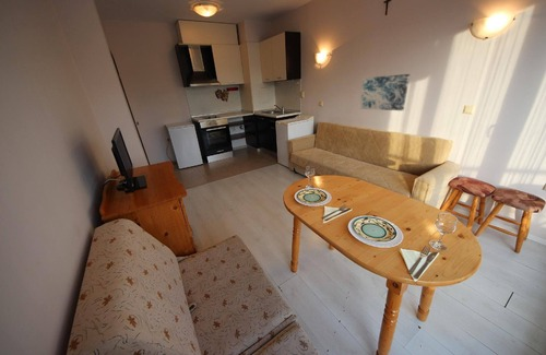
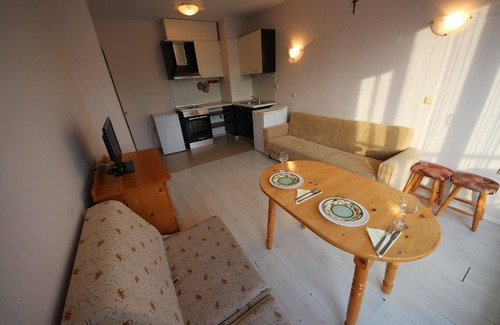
- wall art [359,73,411,111]
